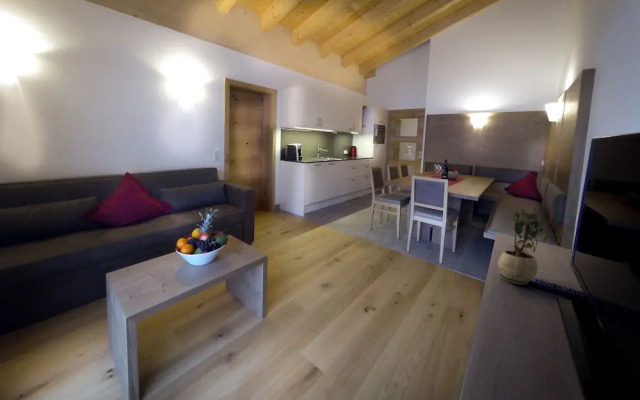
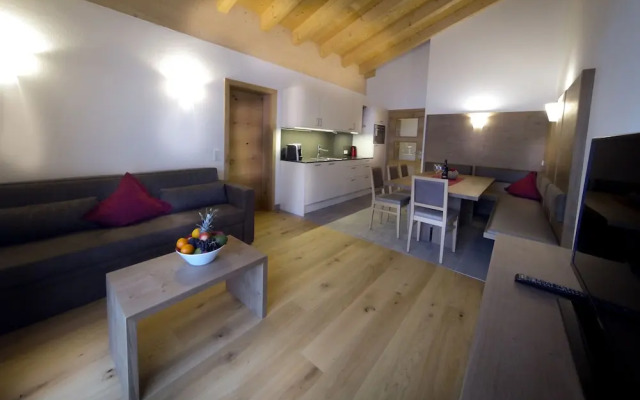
- potted plant [497,205,566,286]
